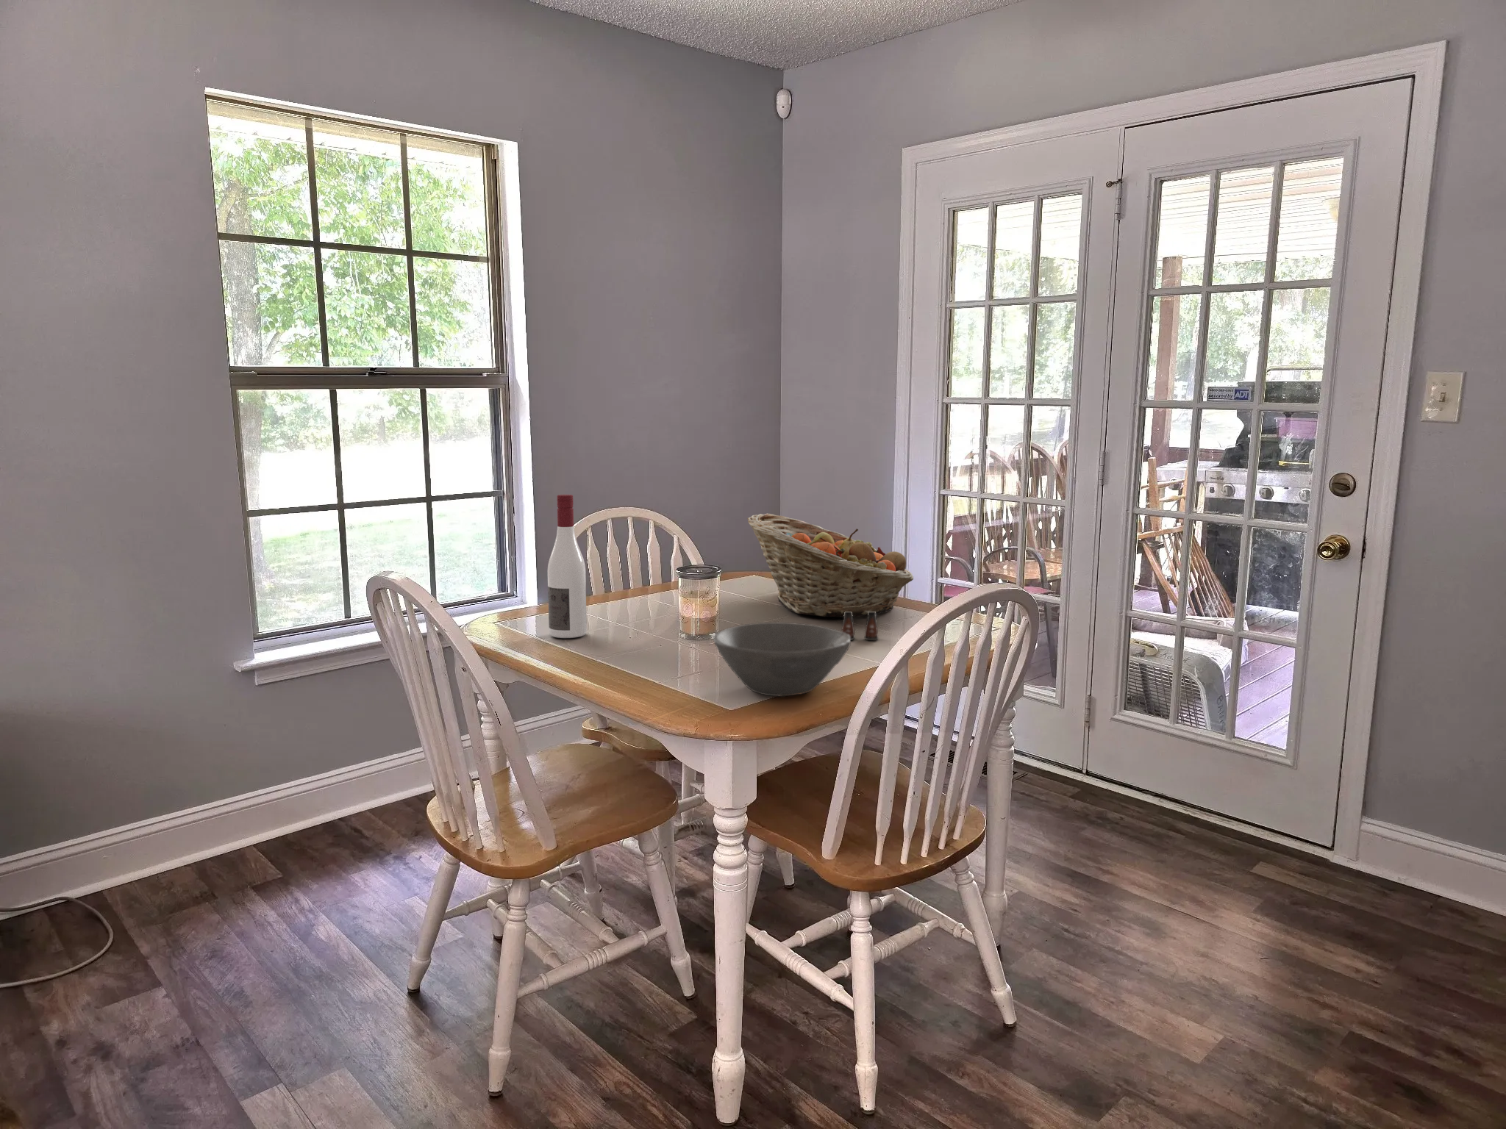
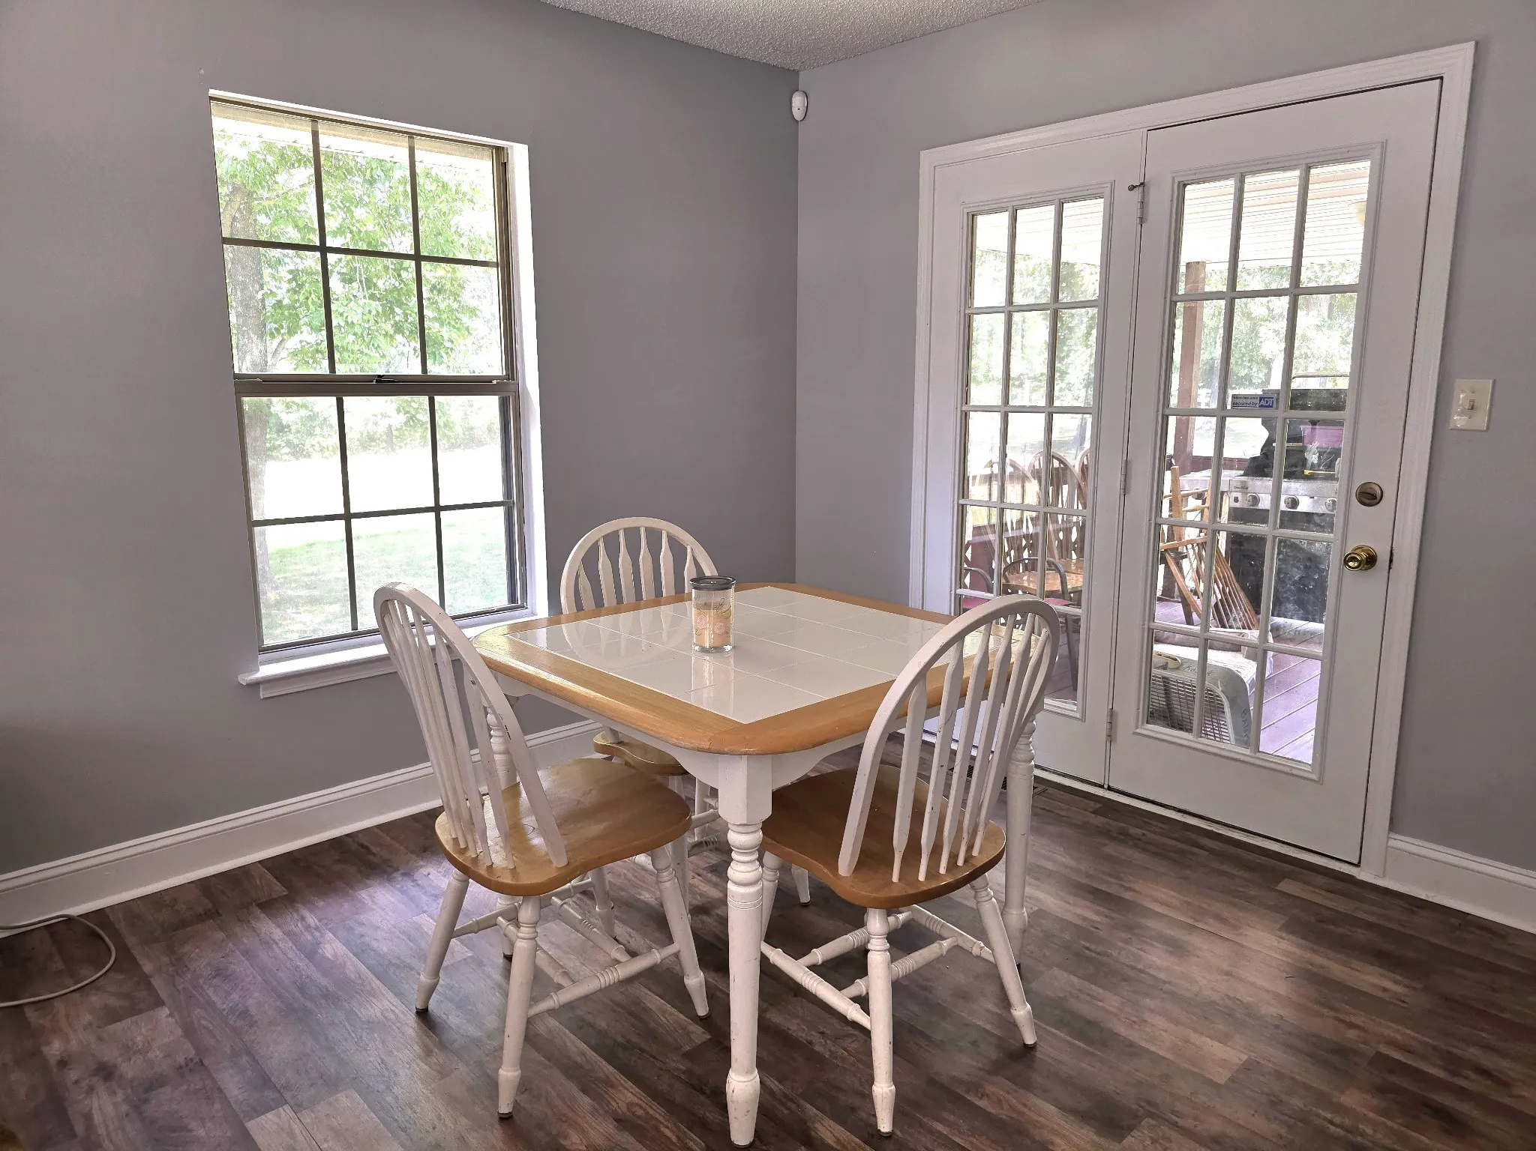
- alcohol [547,495,587,639]
- salt shaker [841,612,880,640]
- fruit basket [746,514,914,618]
- bowl [713,621,851,697]
